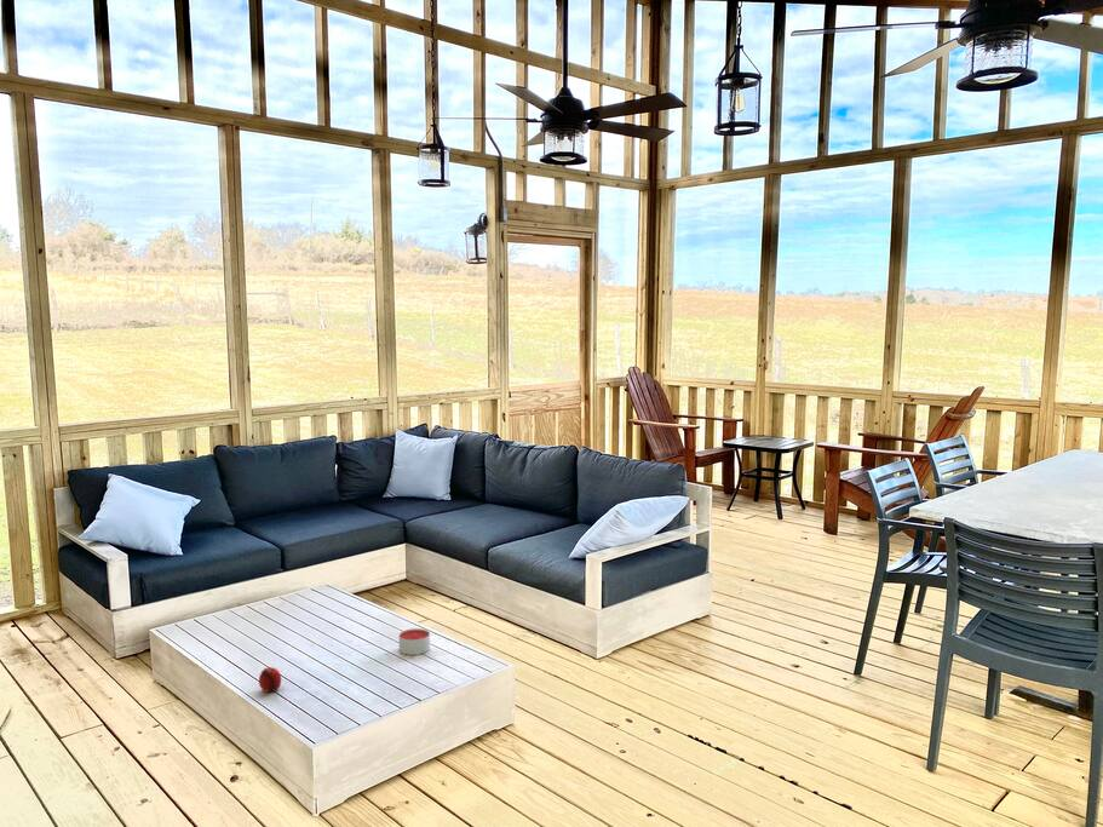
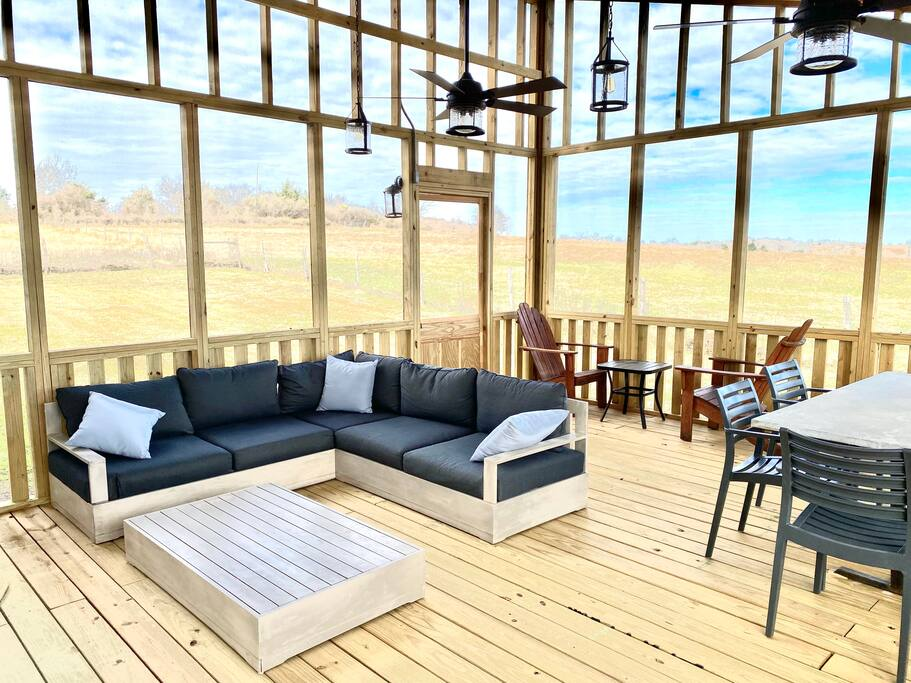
- fruit [258,666,282,693]
- candle [398,627,431,656]
